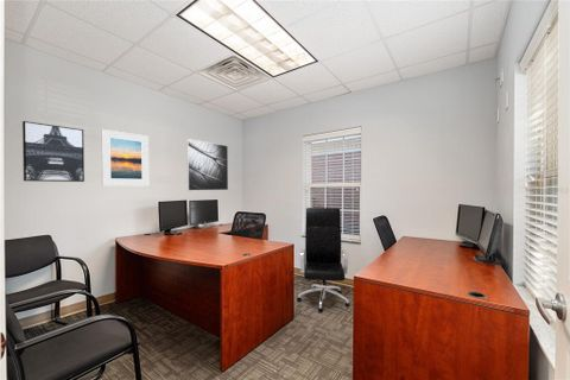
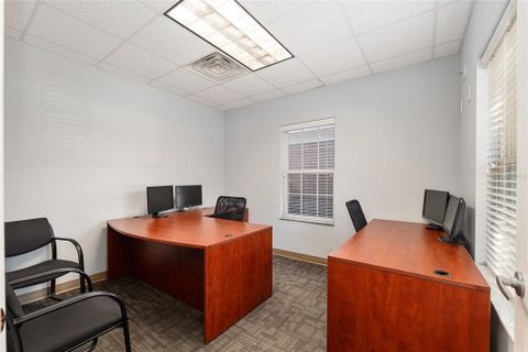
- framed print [101,128,150,186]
- wall art [21,120,86,183]
- office chair [296,207,350,314]
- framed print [185,138,229,192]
